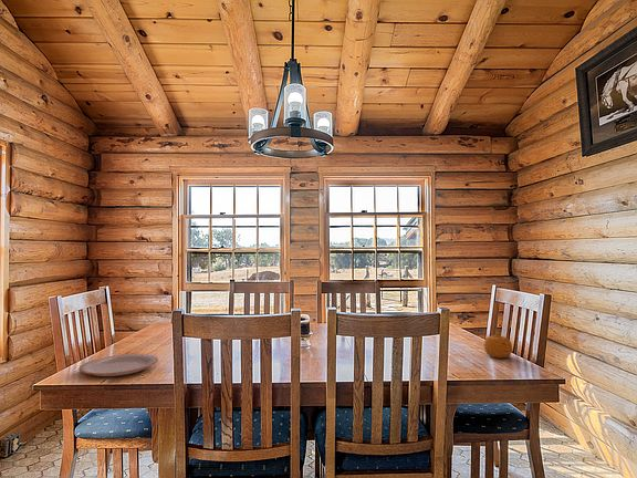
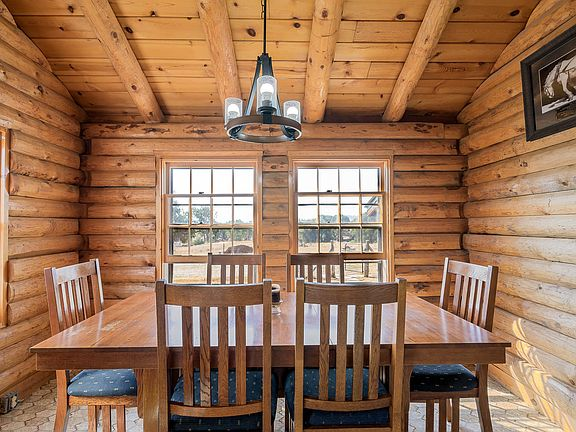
- plate [77,353,159,377]
- fruit [483,331,513,360]
